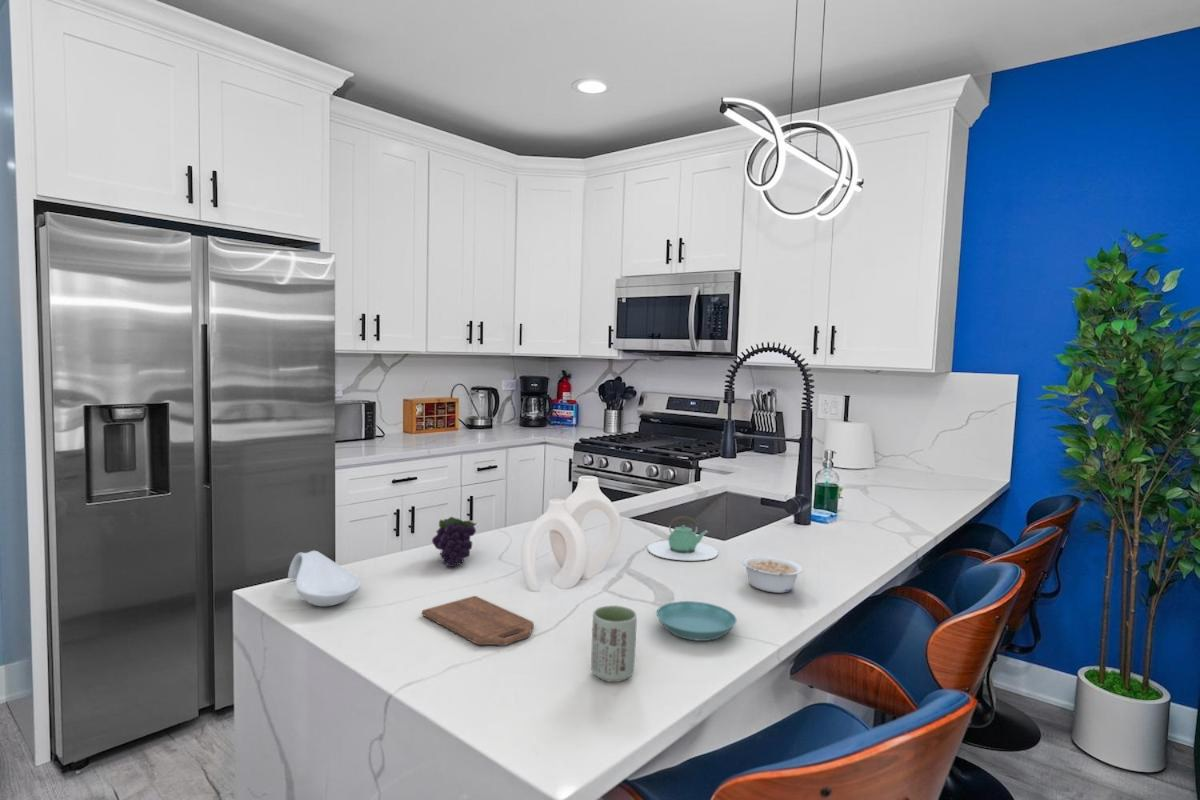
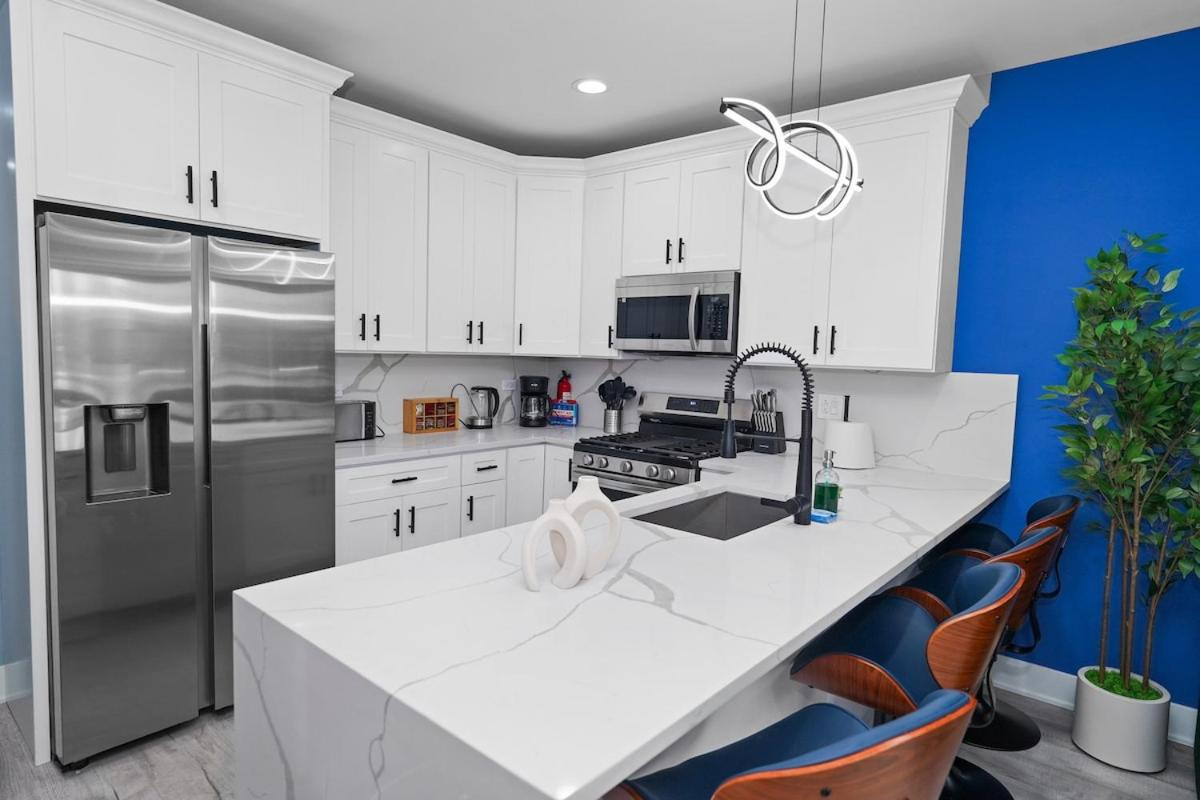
- cup [590,604,638,683]
- saucer [655,600,738,642]
- spoon rest [287,550,361,607]
- fruit [431,516,477,568]
- teapot [647,515,719,561]
- legume [740,555,804,594]
- cutting board [421,595,535,646]
